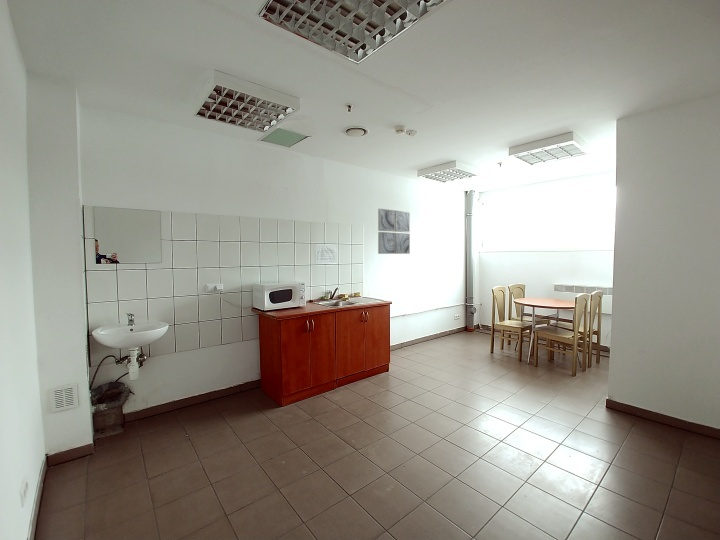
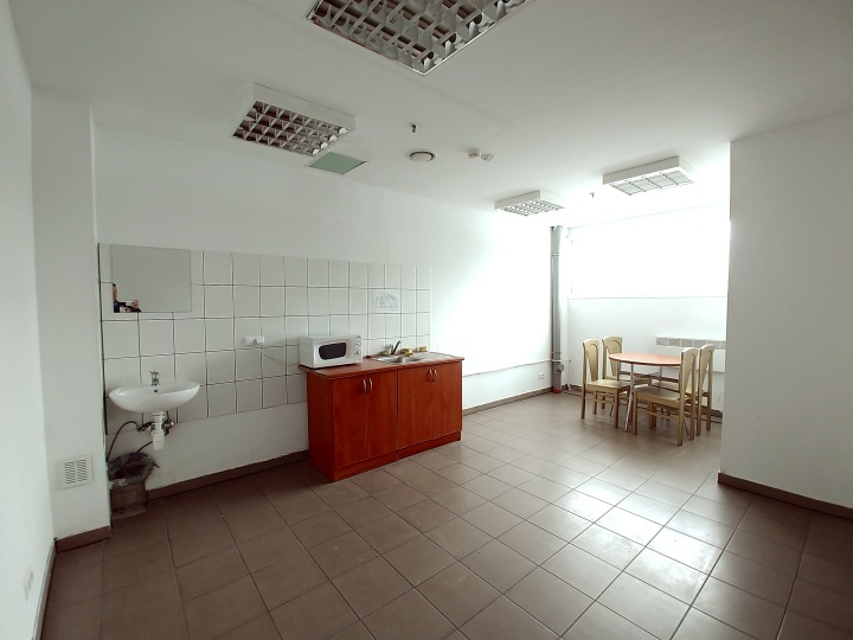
- wall art [377,208,411,255]
